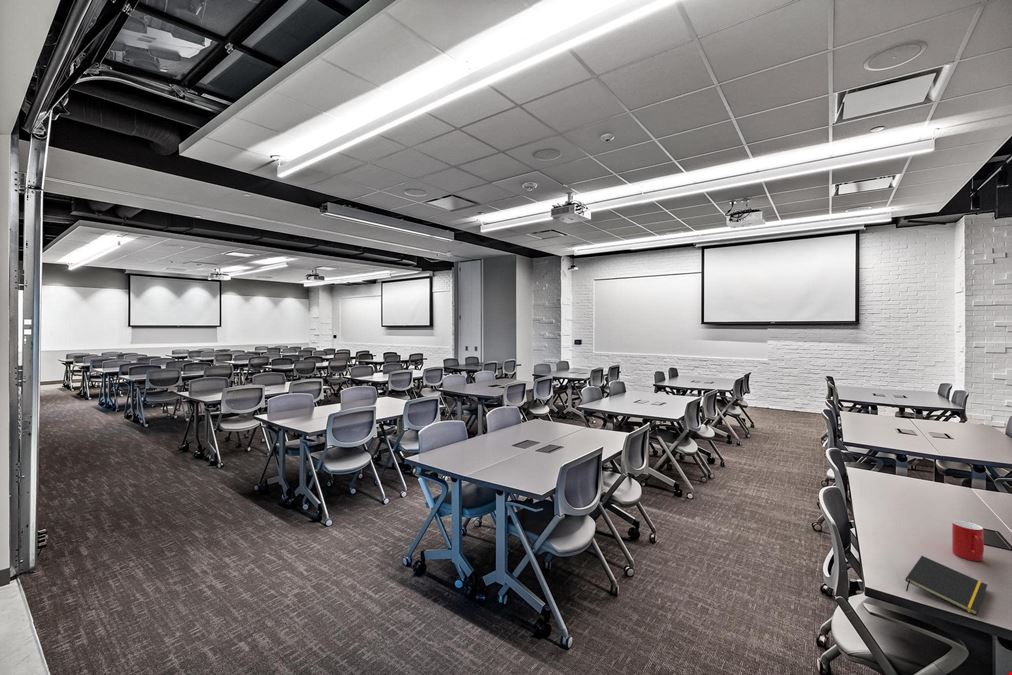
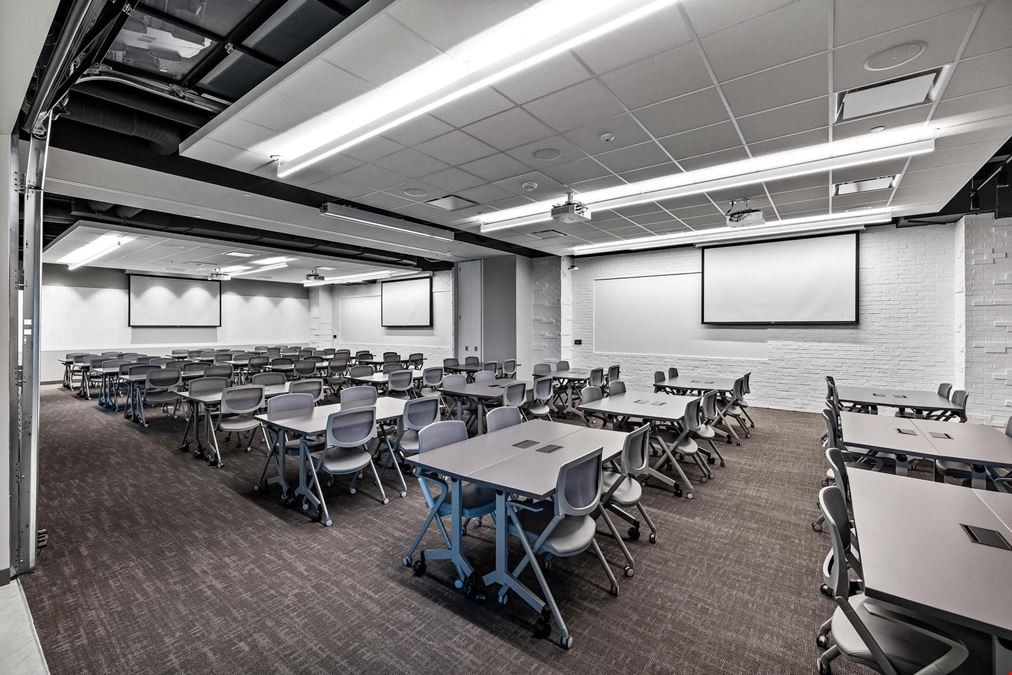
- notepad [904,555,988,616]
- cup [951,520,985,562]
